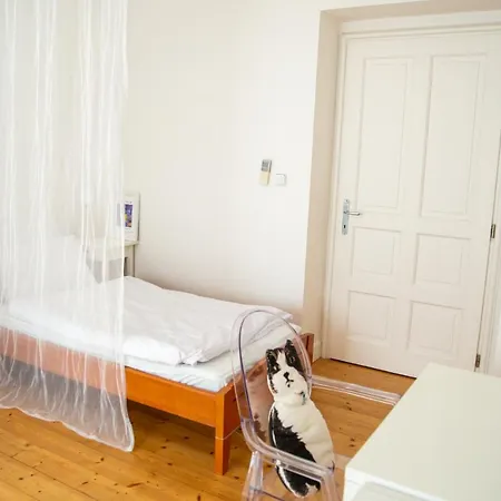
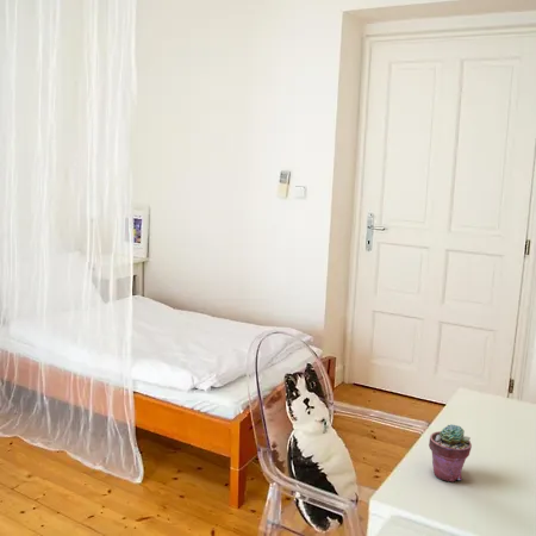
+ potted succulent [428,423,473,482]
